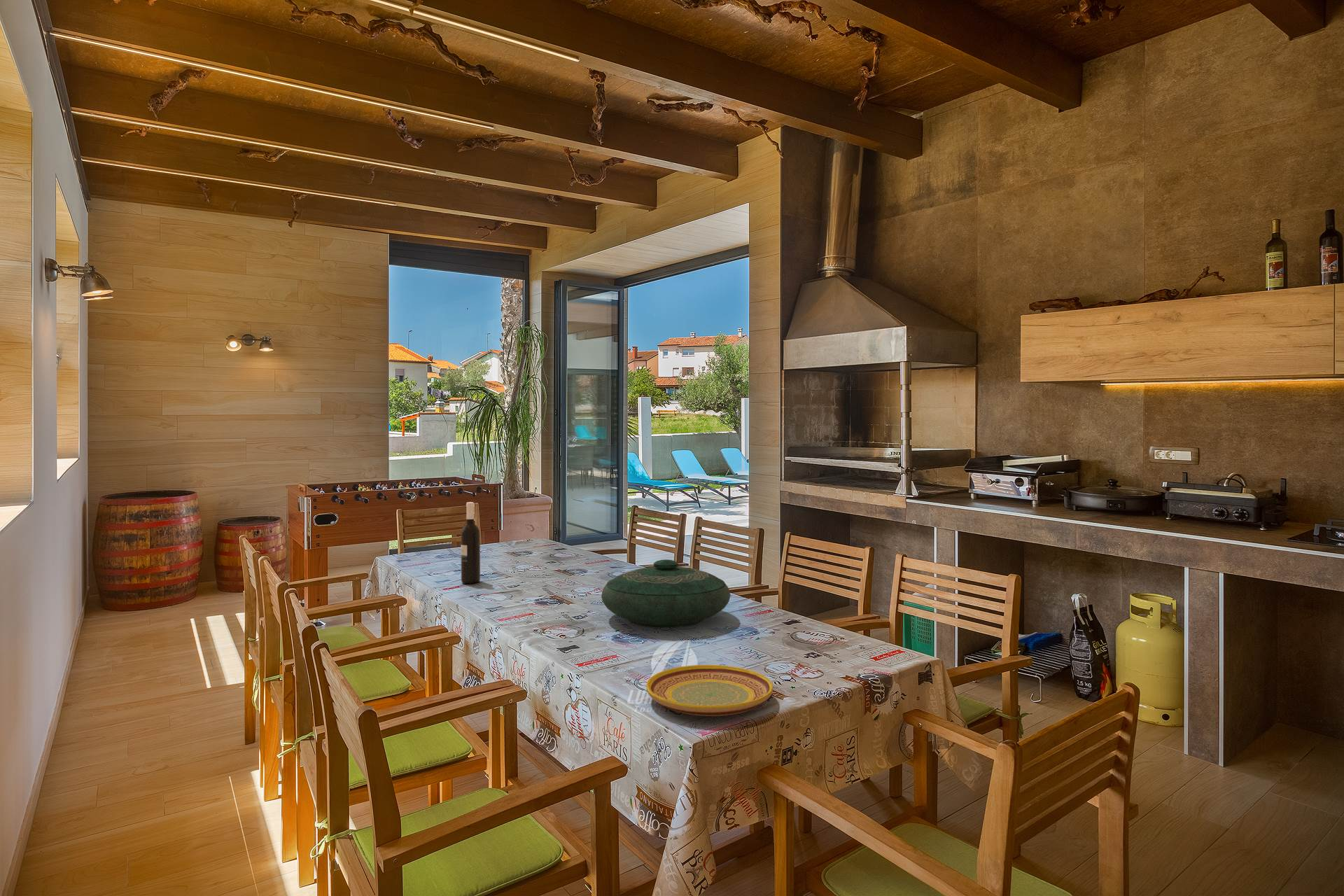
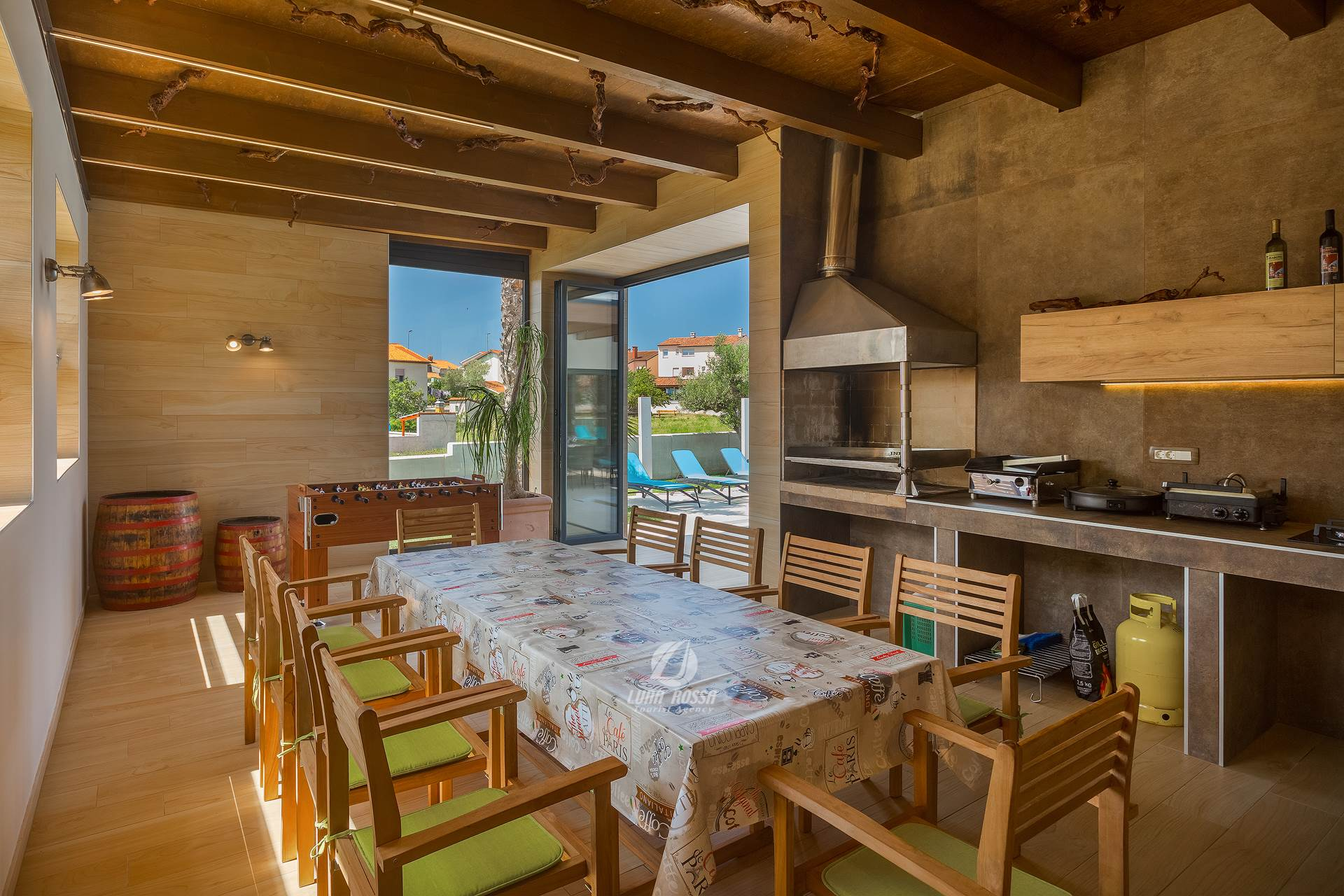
- decorative bowl [601,559,731,628]
- plate [645,664,773,717]
- wine bottle [461,501,481,584]
